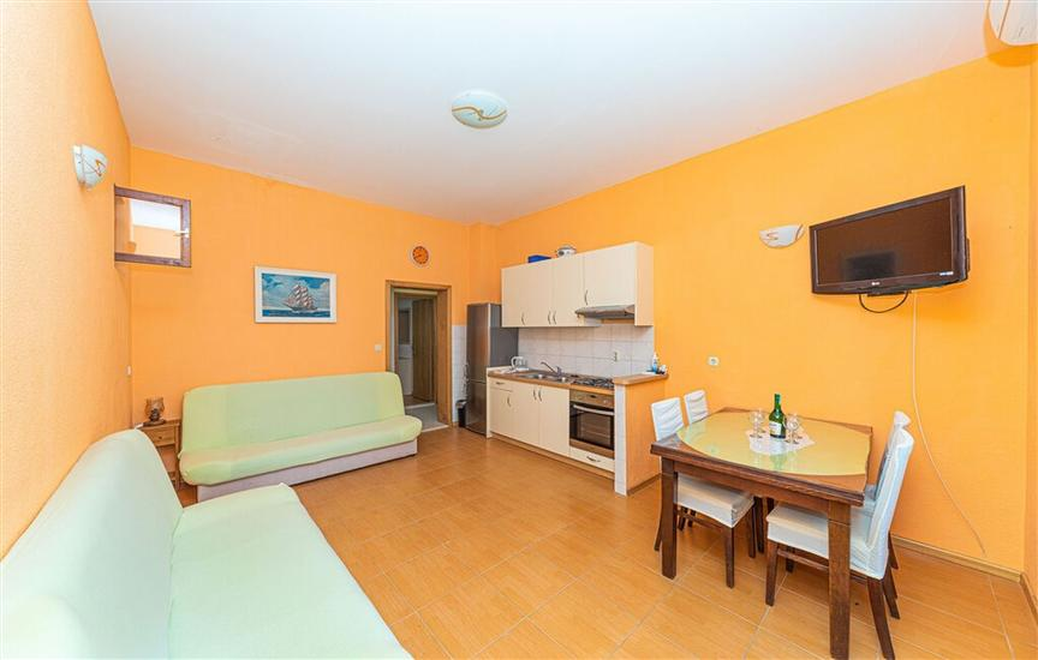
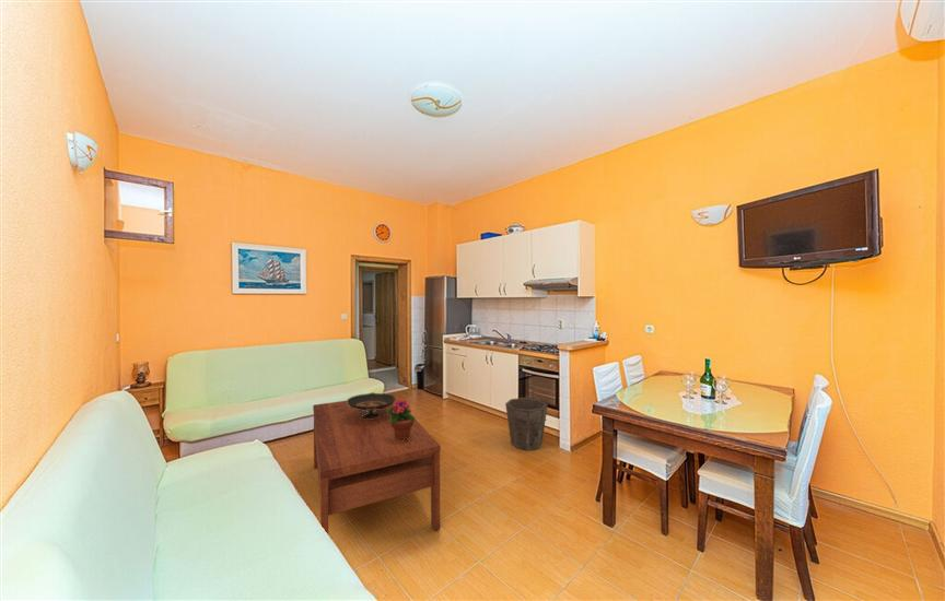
+ waste bin [504,397,549,451]
+ potted flower [387,398,417,441]
+ decorative bowl [346,391,396,420]
+ coffee table [312,393,442,534]
